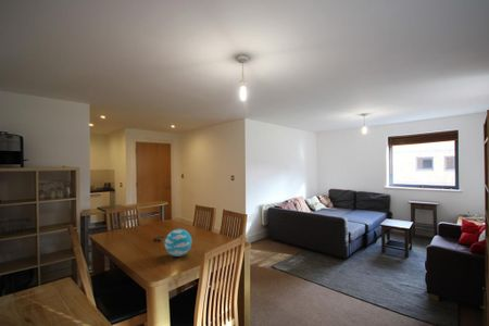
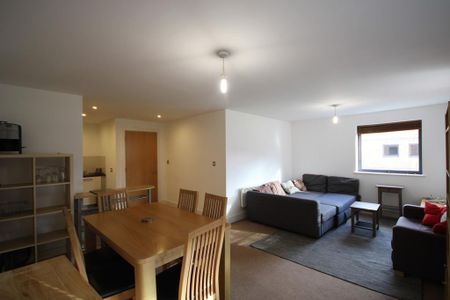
- decorative ball [164,228,192,258]
